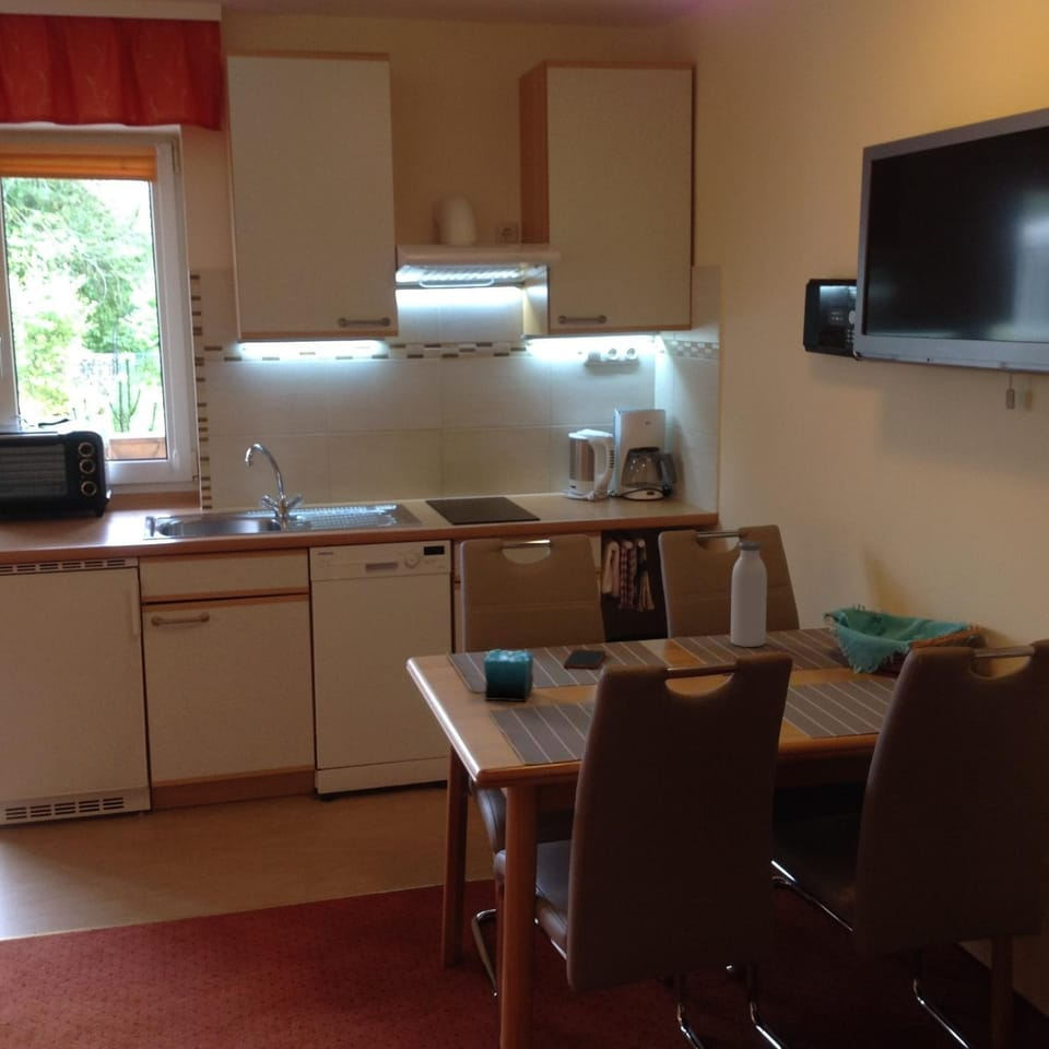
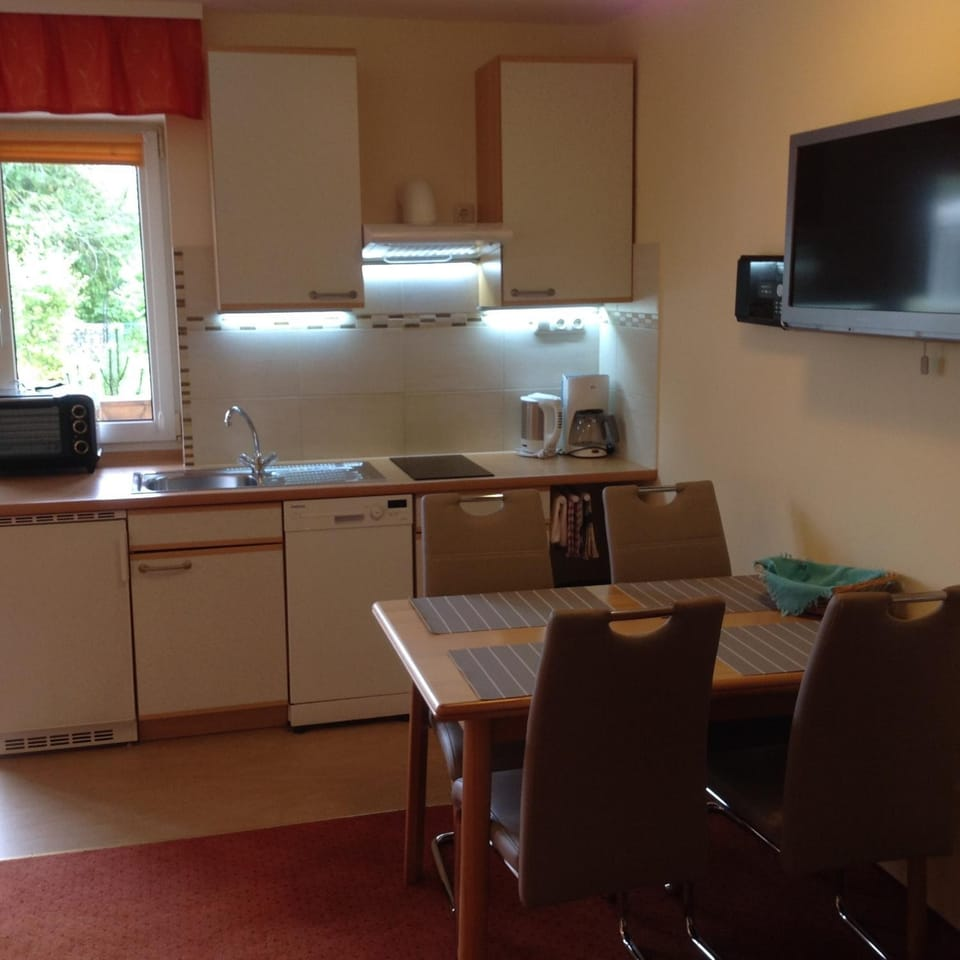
- candle [482,635,534,703]
- cell phone [563,649,606,671]
- water bottle [730,540,768,648]
